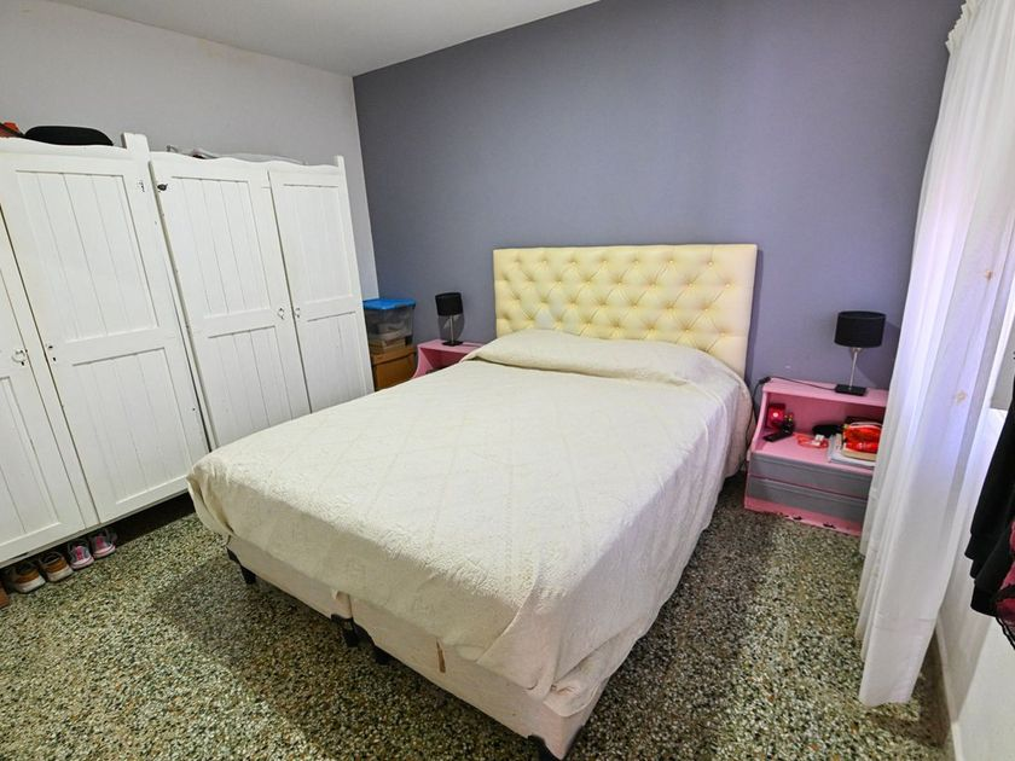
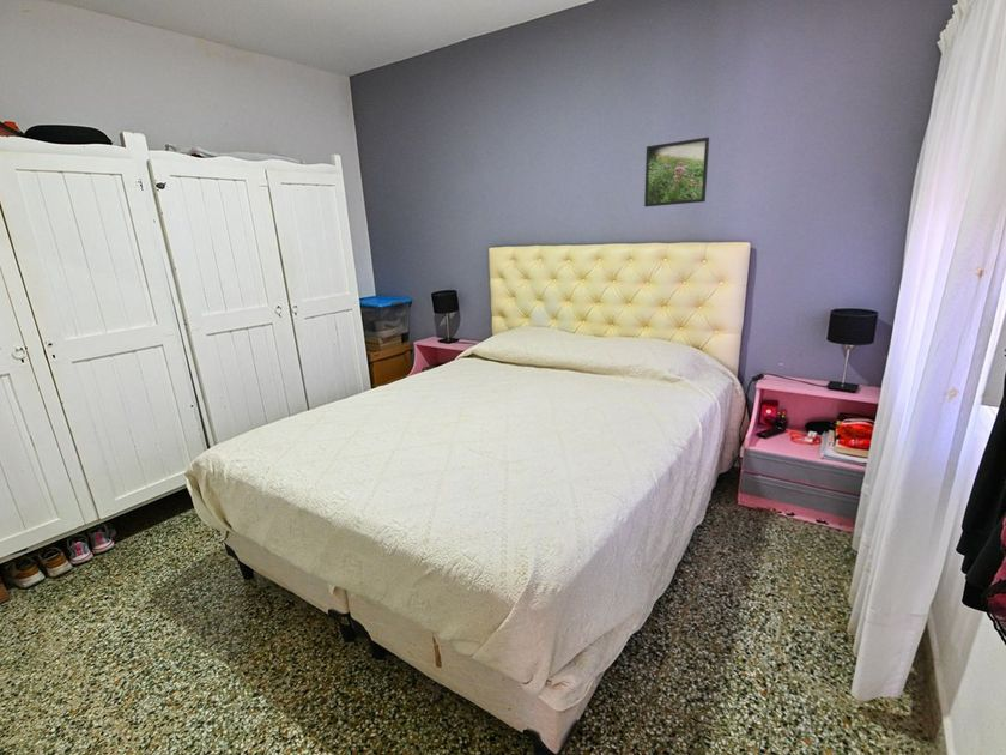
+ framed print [643,135,710,207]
